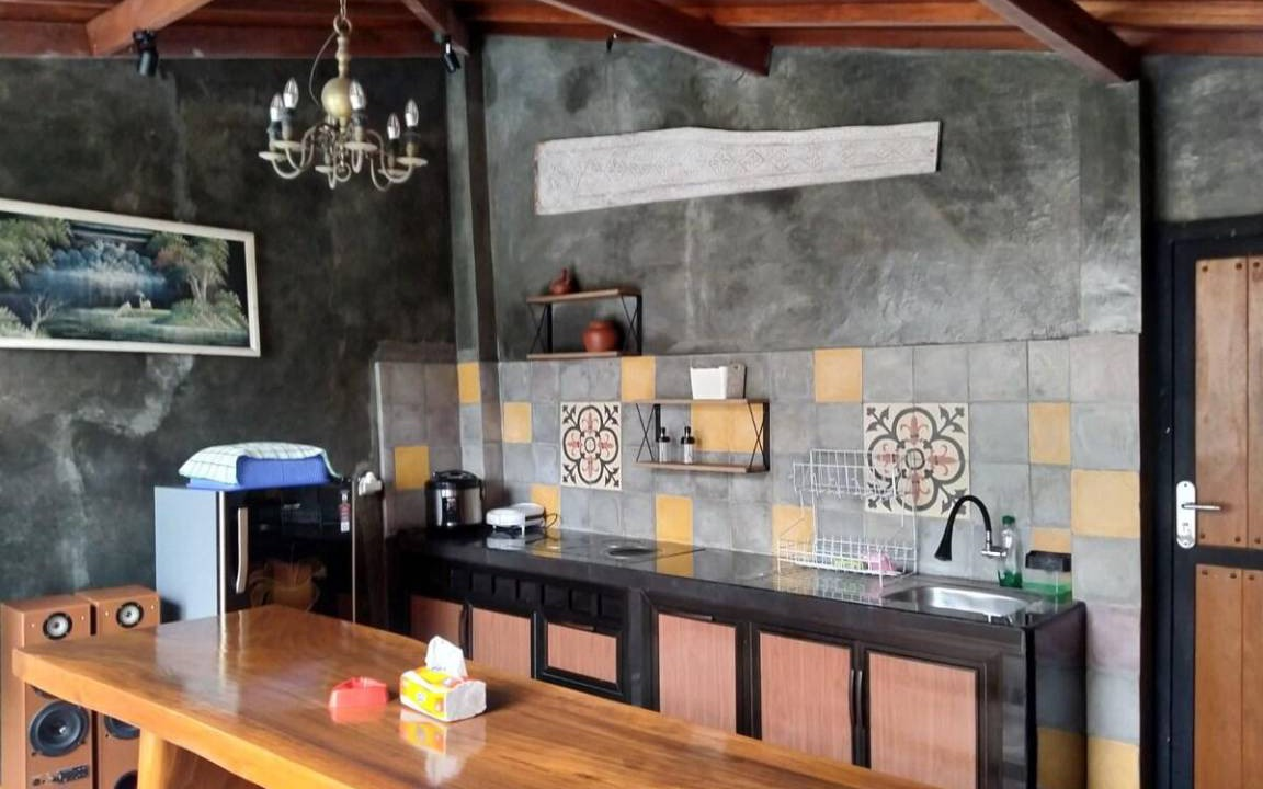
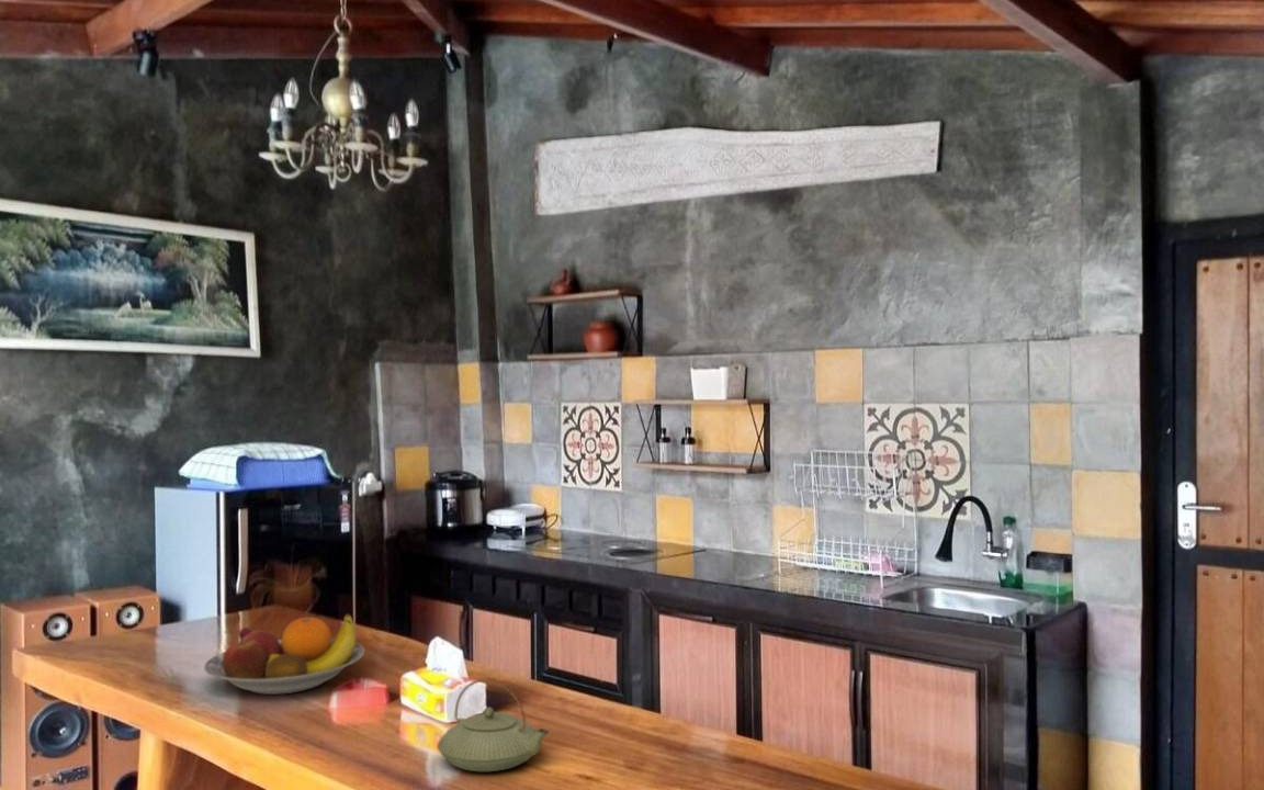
+ fruit bowl [203,613,365,696]
+ teapot [437,678,550,772]
